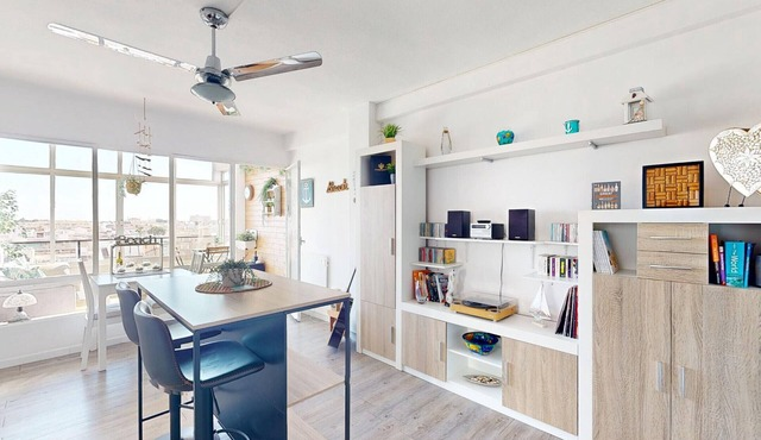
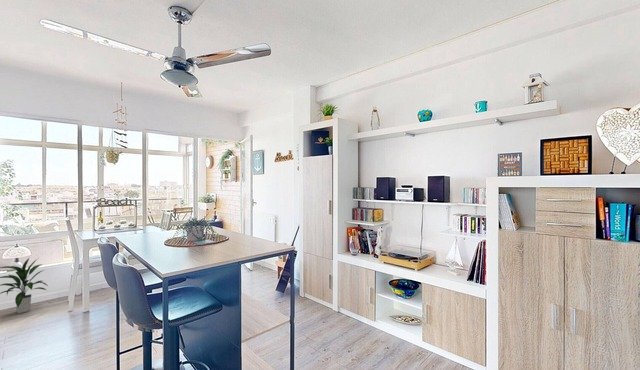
+ indoor plant [0,256,49,314]
